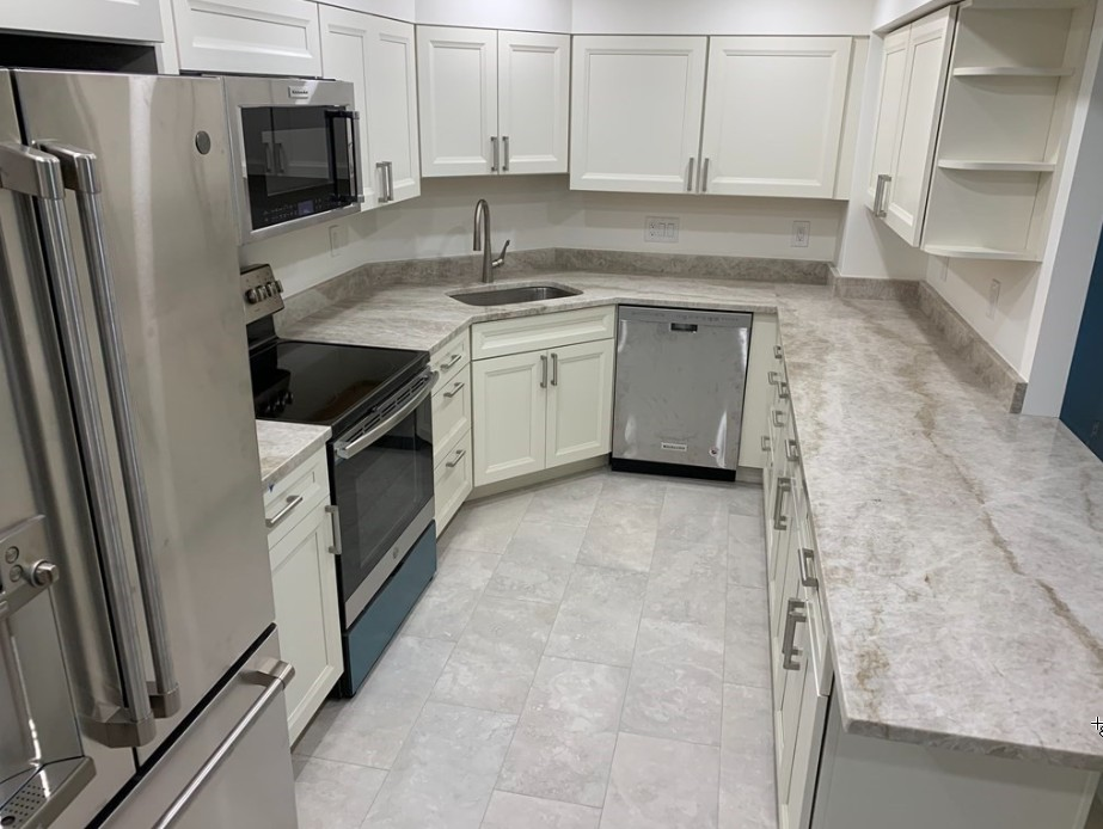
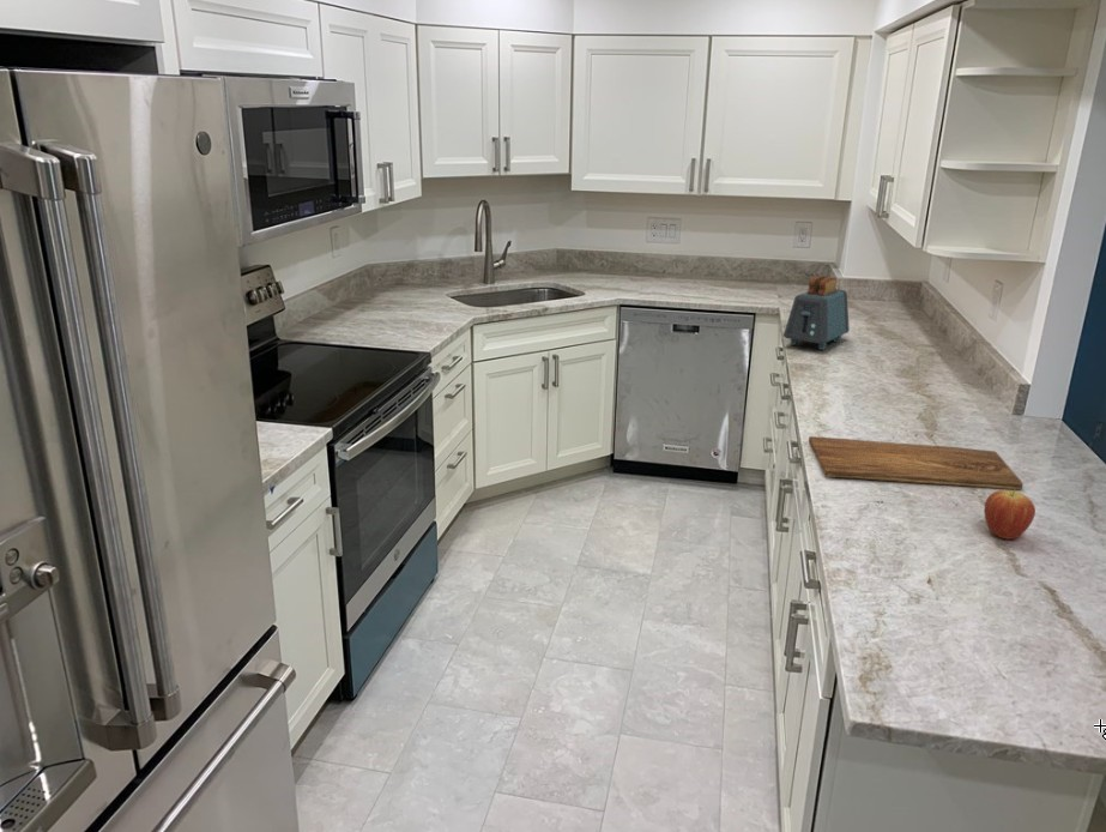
+ cutting board [808,435,1025,490]
+ toaster [782,275,851,351]
+ fruit [983,489,1037,541]
